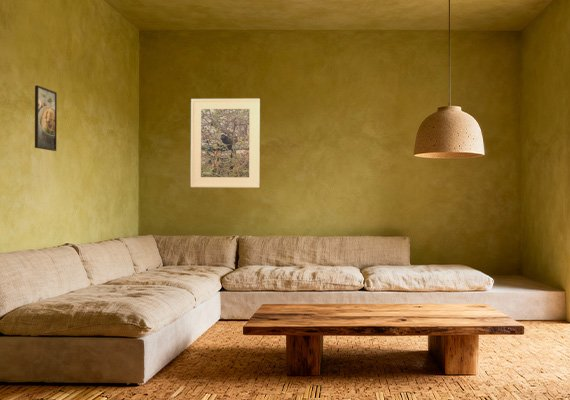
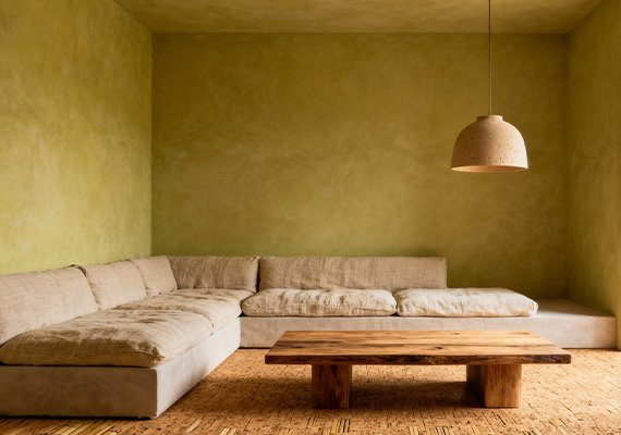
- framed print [190,98,261,189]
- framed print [34,84,58,152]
